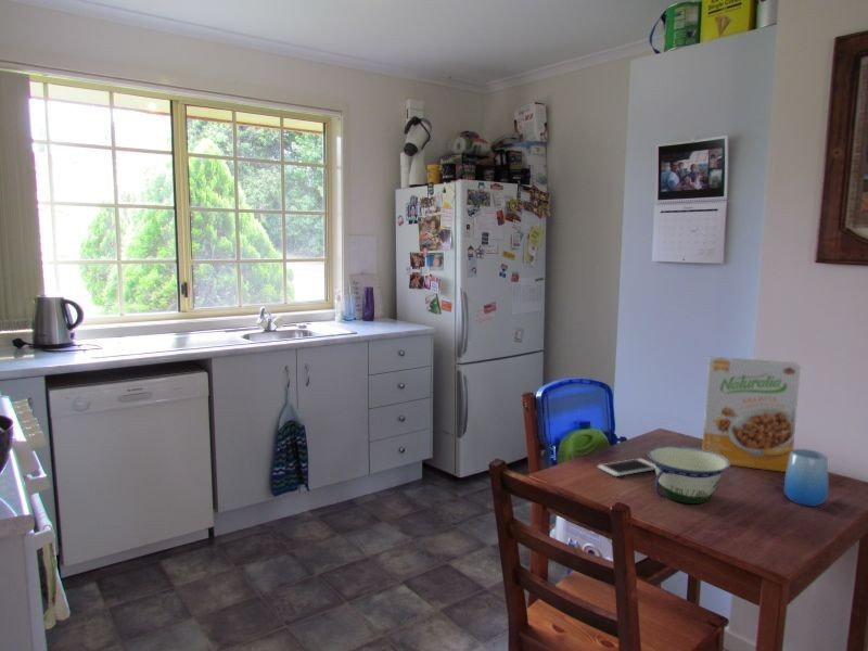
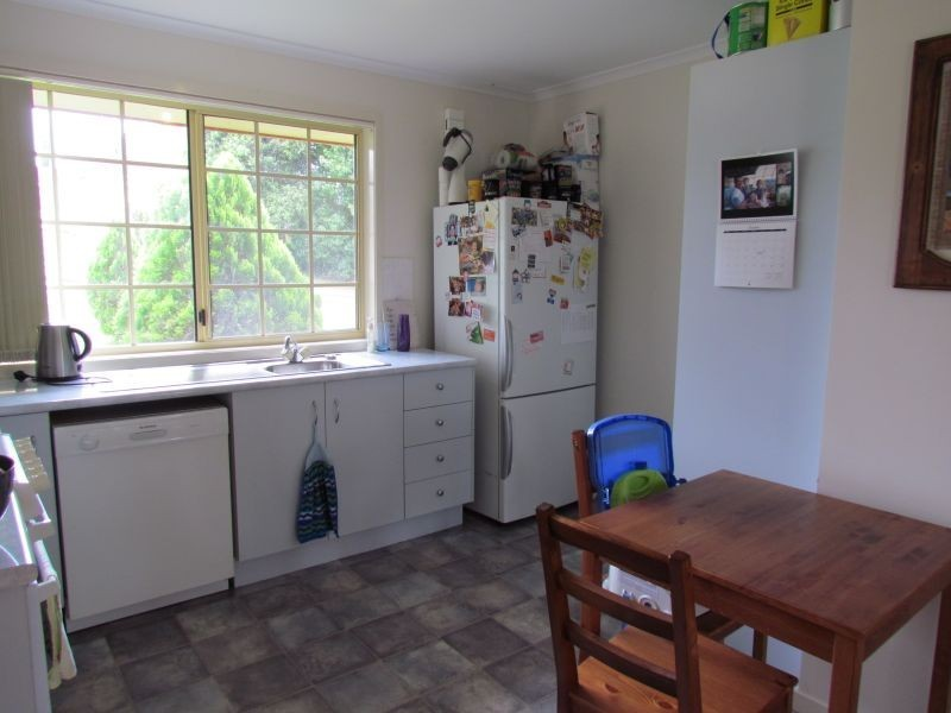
- cell phone [597,458,655,477]
- bowl [646,445,731,505]
- cereal box [701,355,802,473]
- cup [783,448,830,508]
